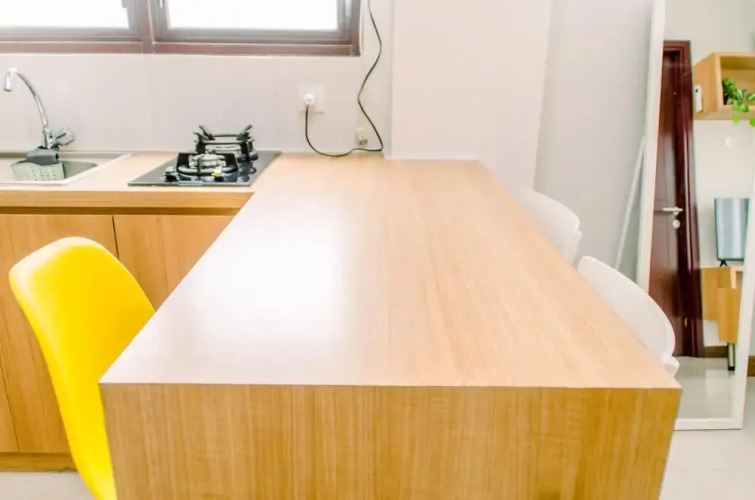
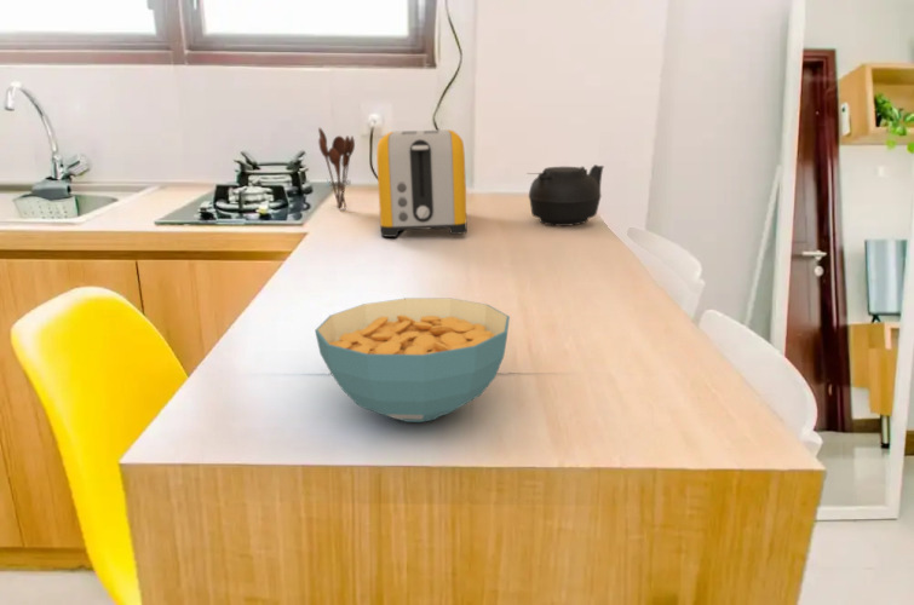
+ toaster [375,128,469,238]
+ teapot [527,163,605,227]
+ utensil holder [317,127,356,211]
+ cereal bowl [314,296,511,424]
